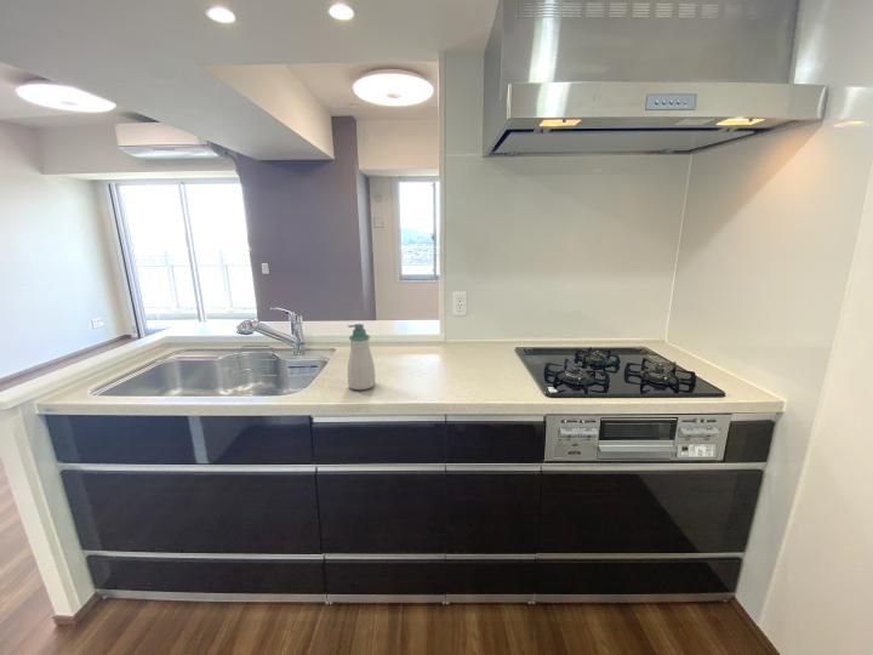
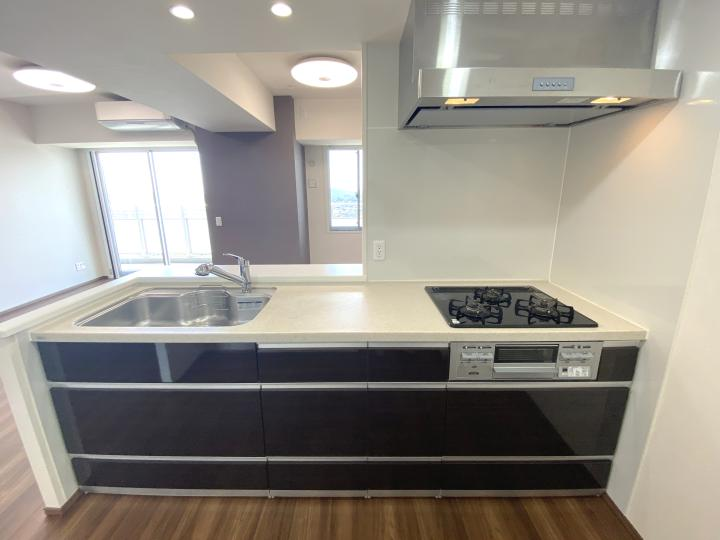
- soap bottle [347,323,377,391]
